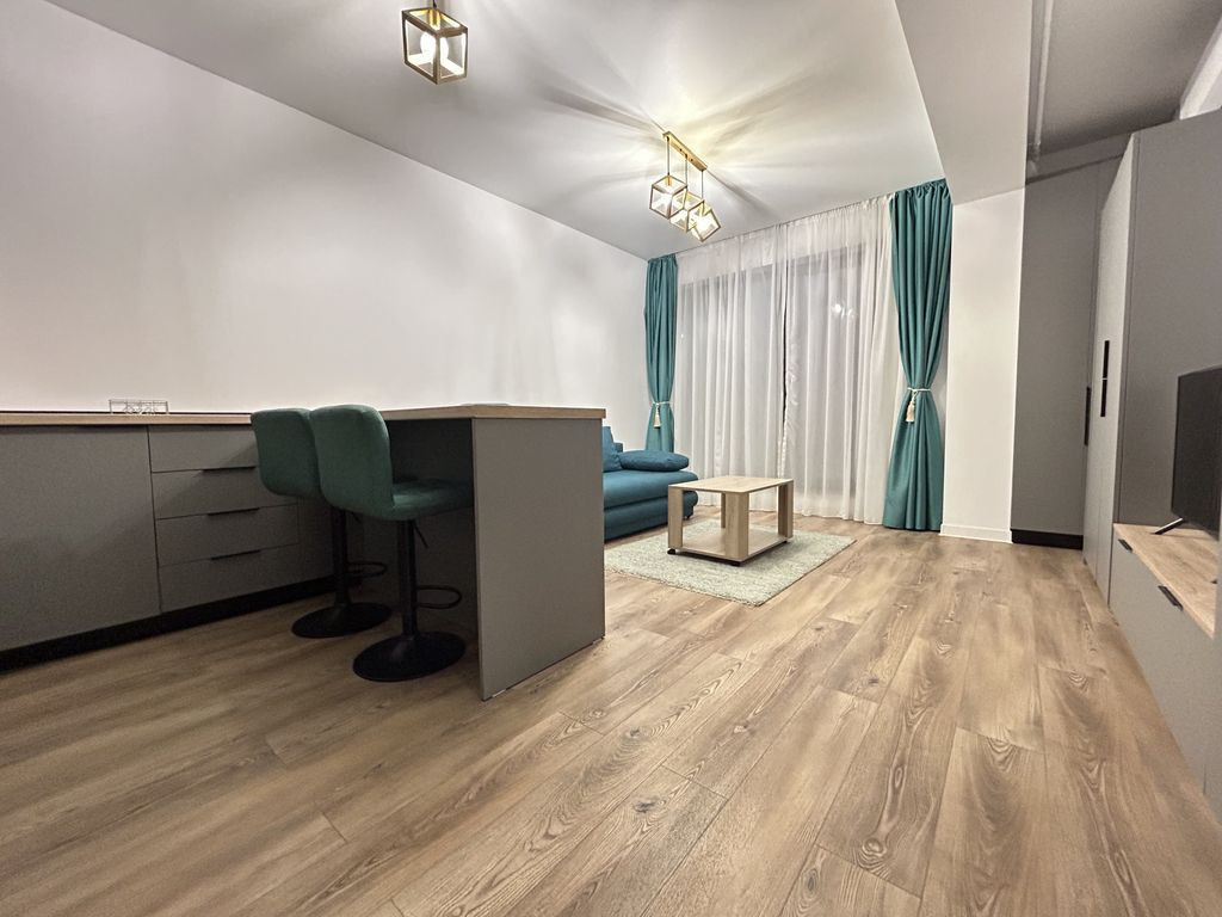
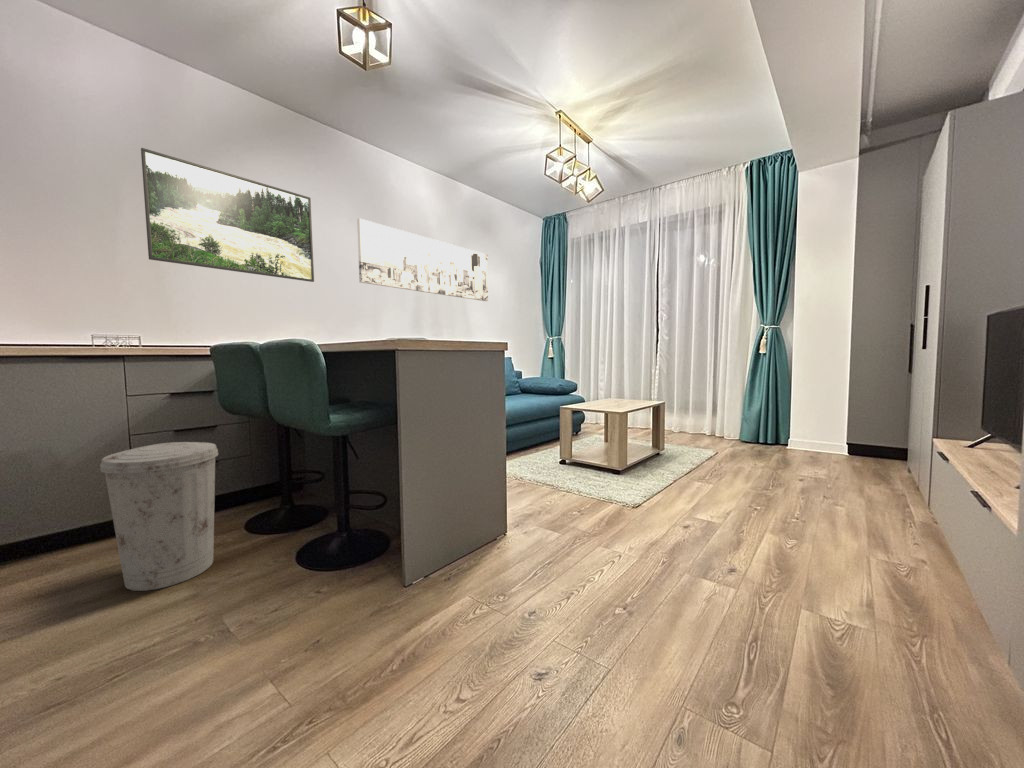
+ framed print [140,147,315,283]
+ trash can [99,441,219,592]
+ wall art [356,217,489,302]
